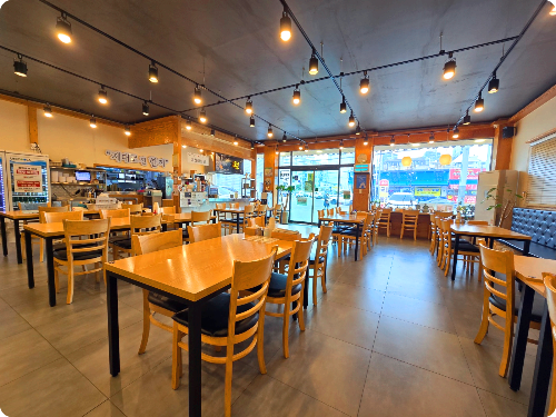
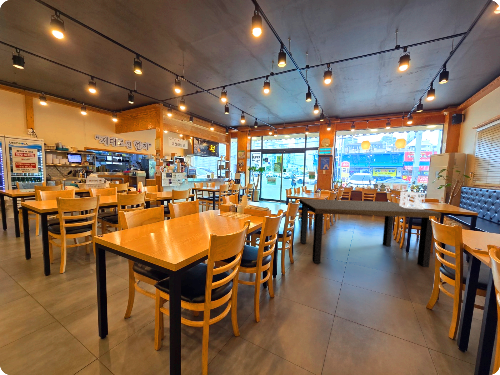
+ decorative cube [399,190,426,209]
+ dining table [298,198,442,268]
